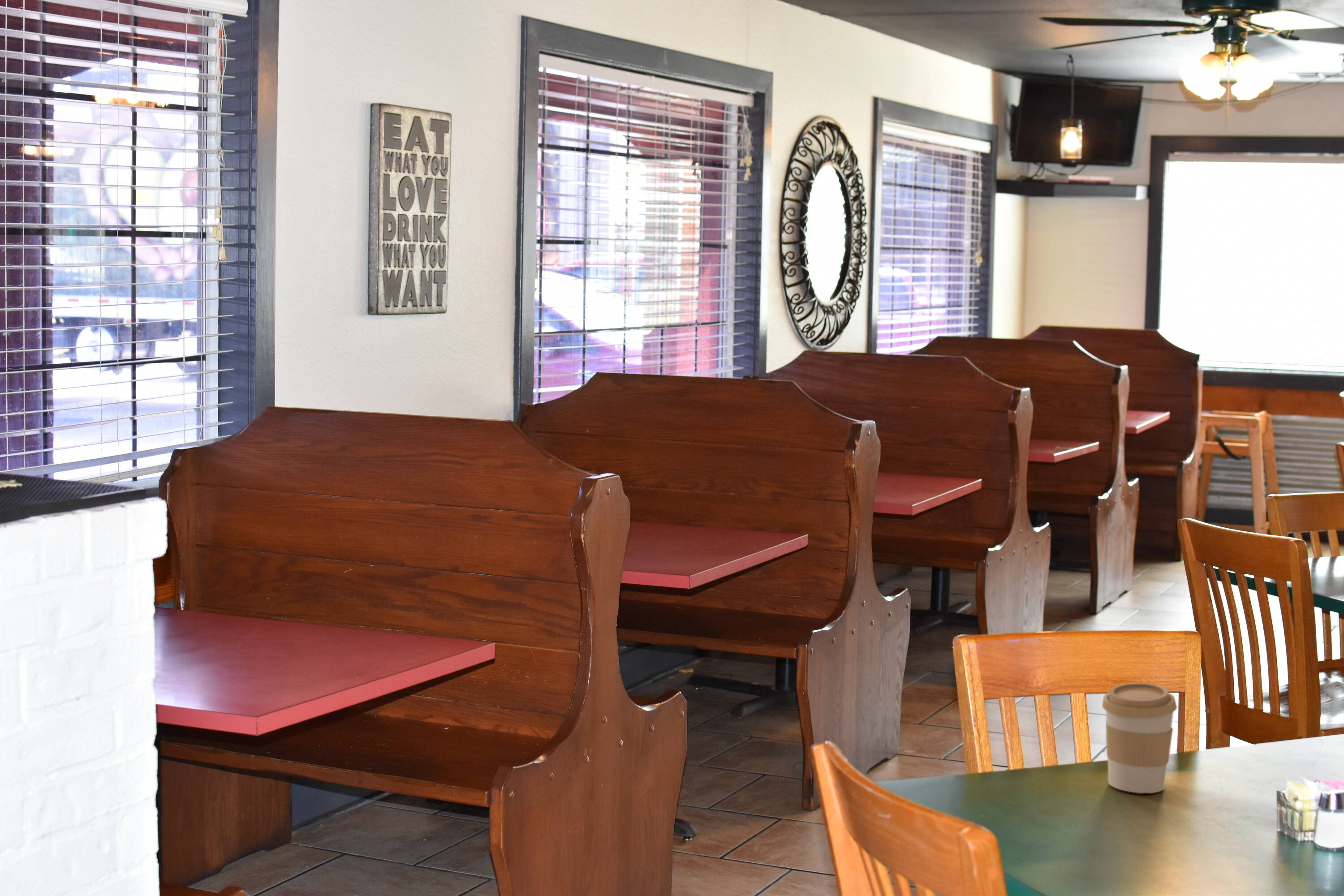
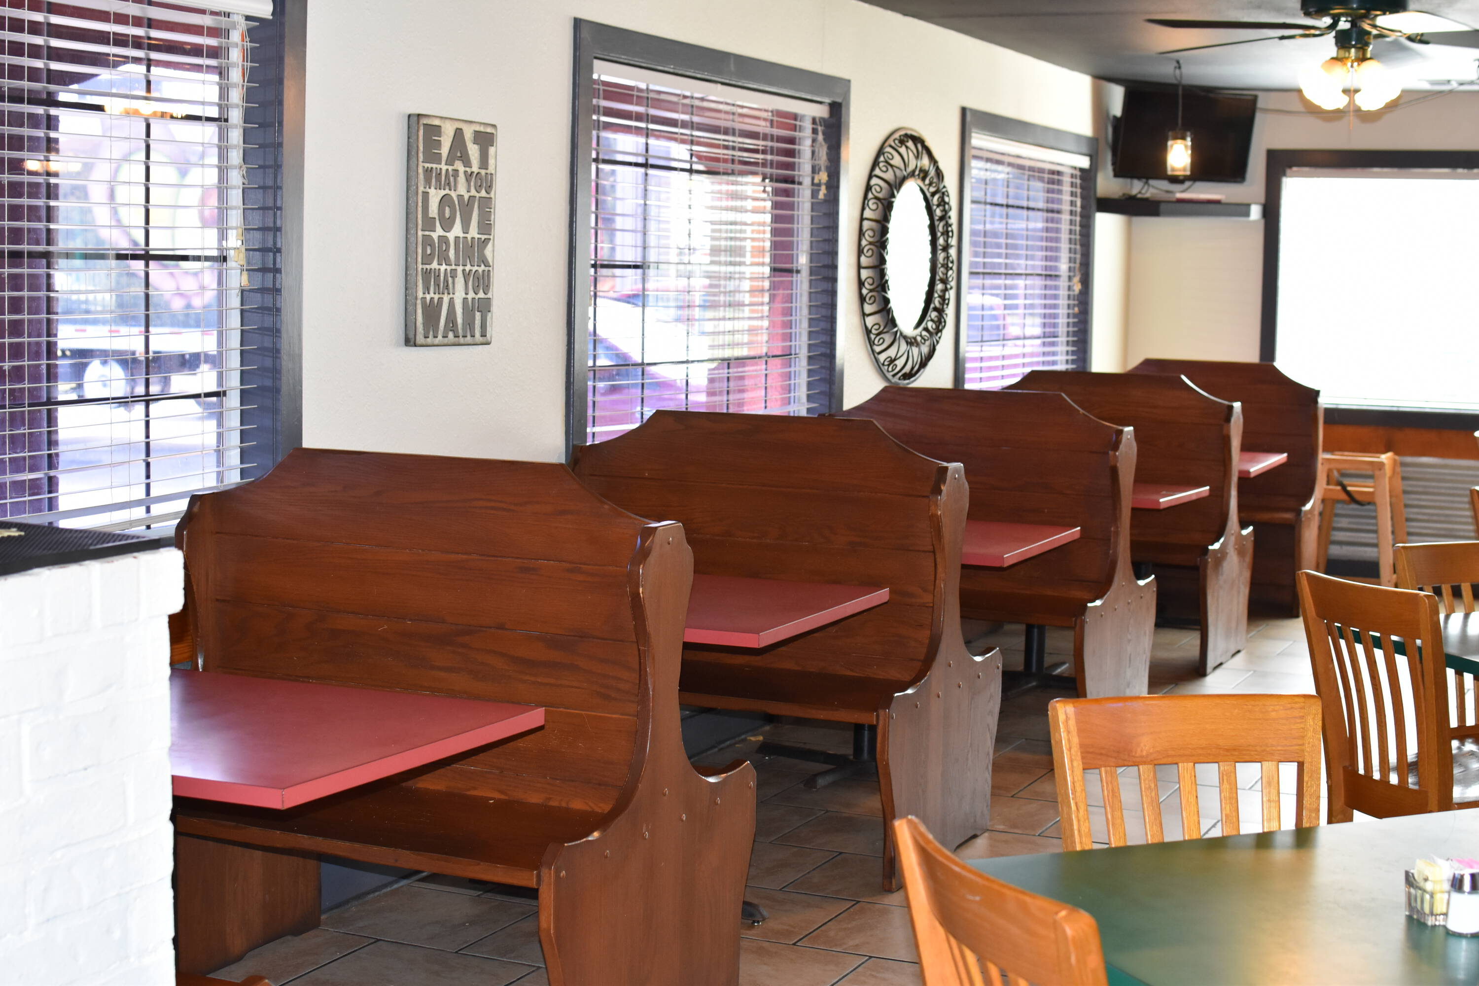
- coffee cup [1102,682,1177,793]
